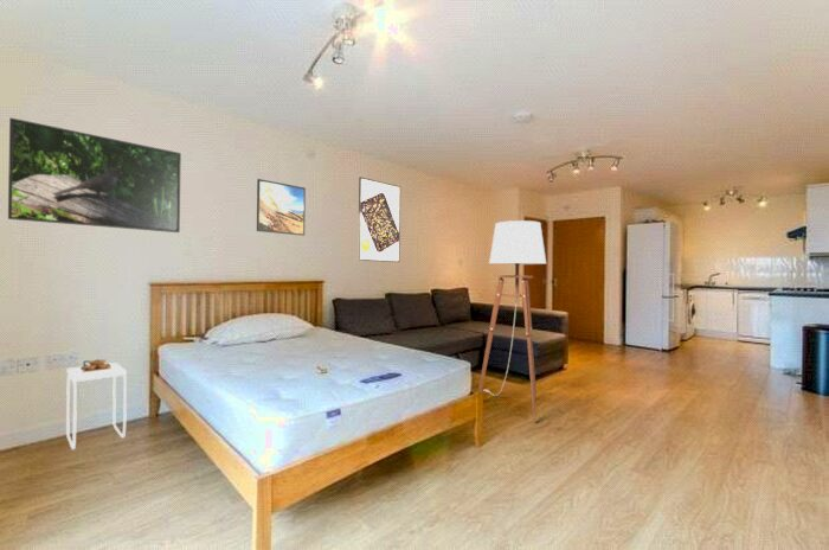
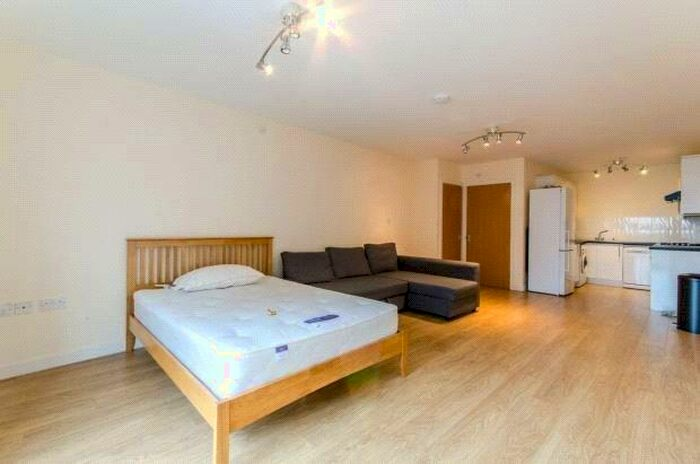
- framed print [356,175,401,263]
- side table [65,358,128,450]
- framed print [7,116,182,234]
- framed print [256,178,307,237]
- floor lamp [477,219,547,422]
